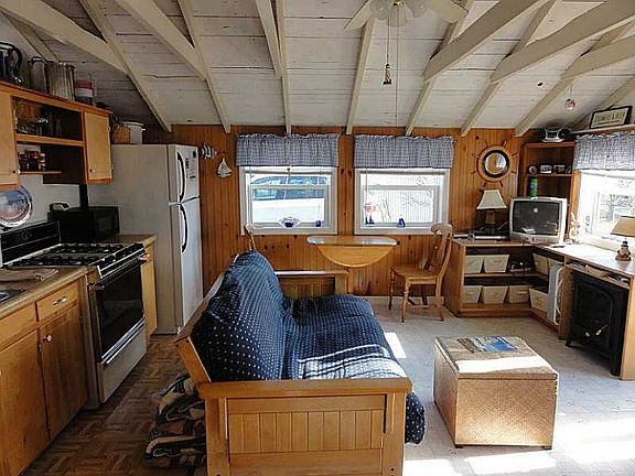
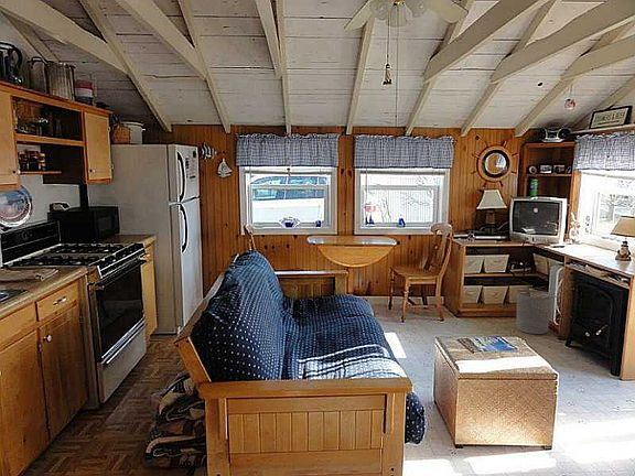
+ waste bin [515,289,553,335]
